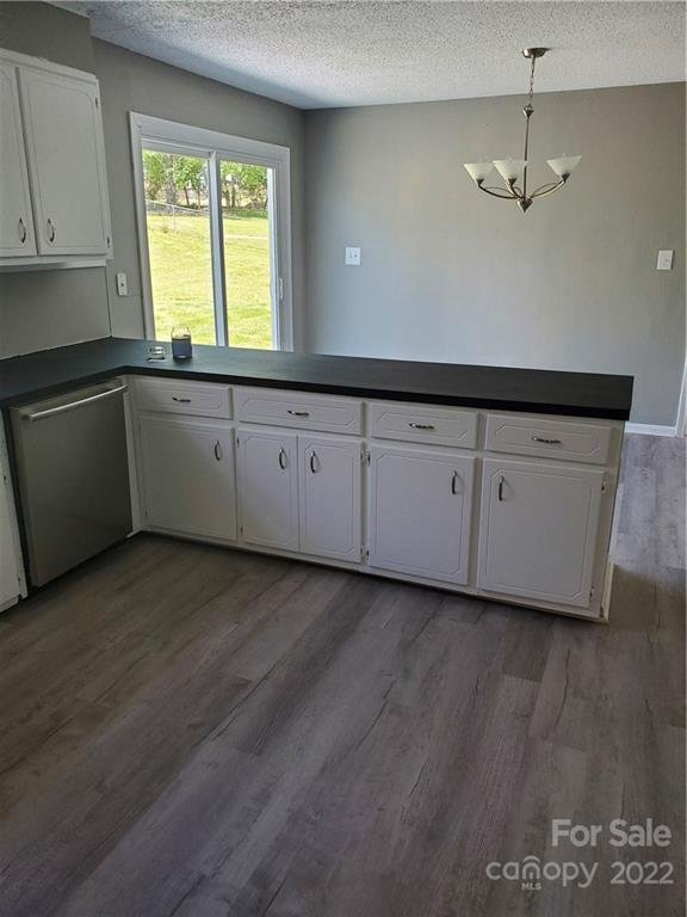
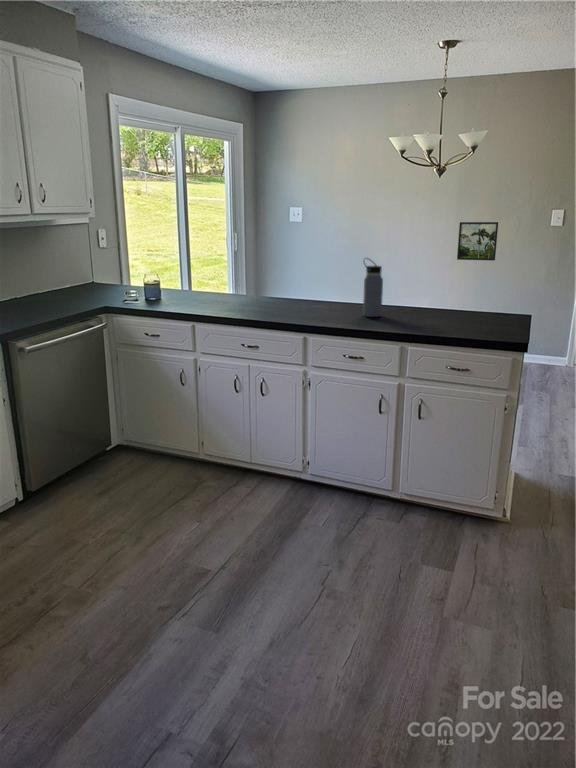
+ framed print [456,221,499,261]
+ water bottle [362,257,384,318]
